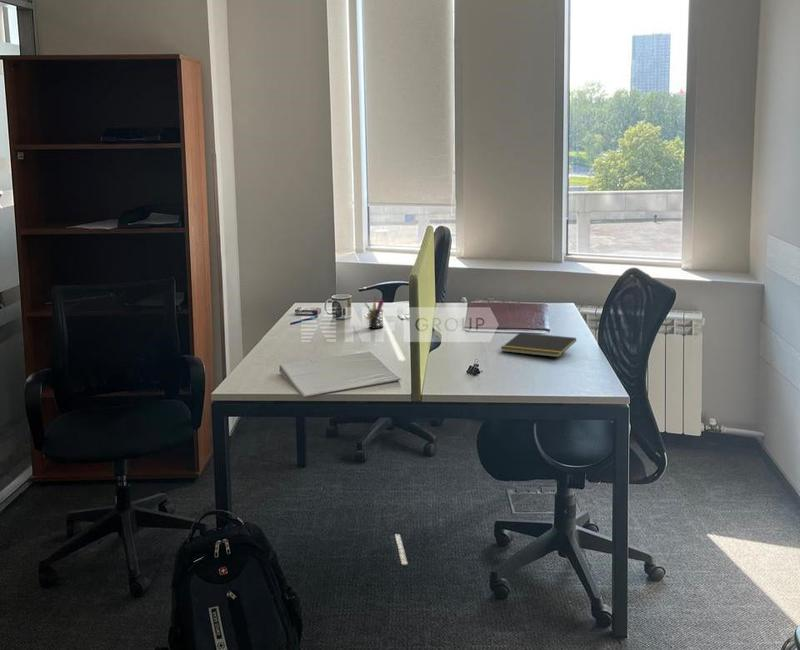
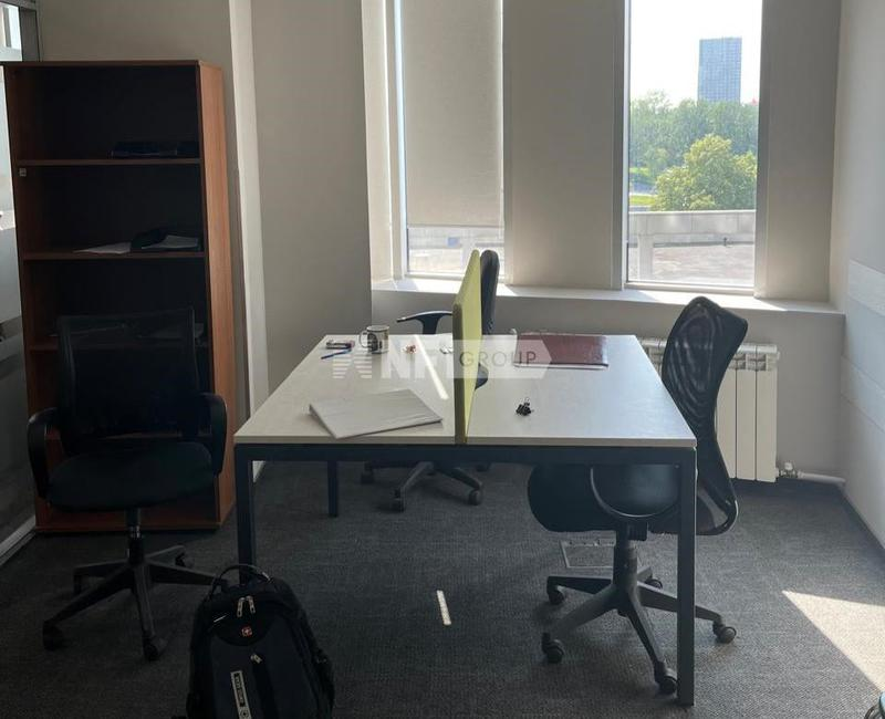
- notepad [500,332,577,358]
- pen holder [363,296,385,330]
